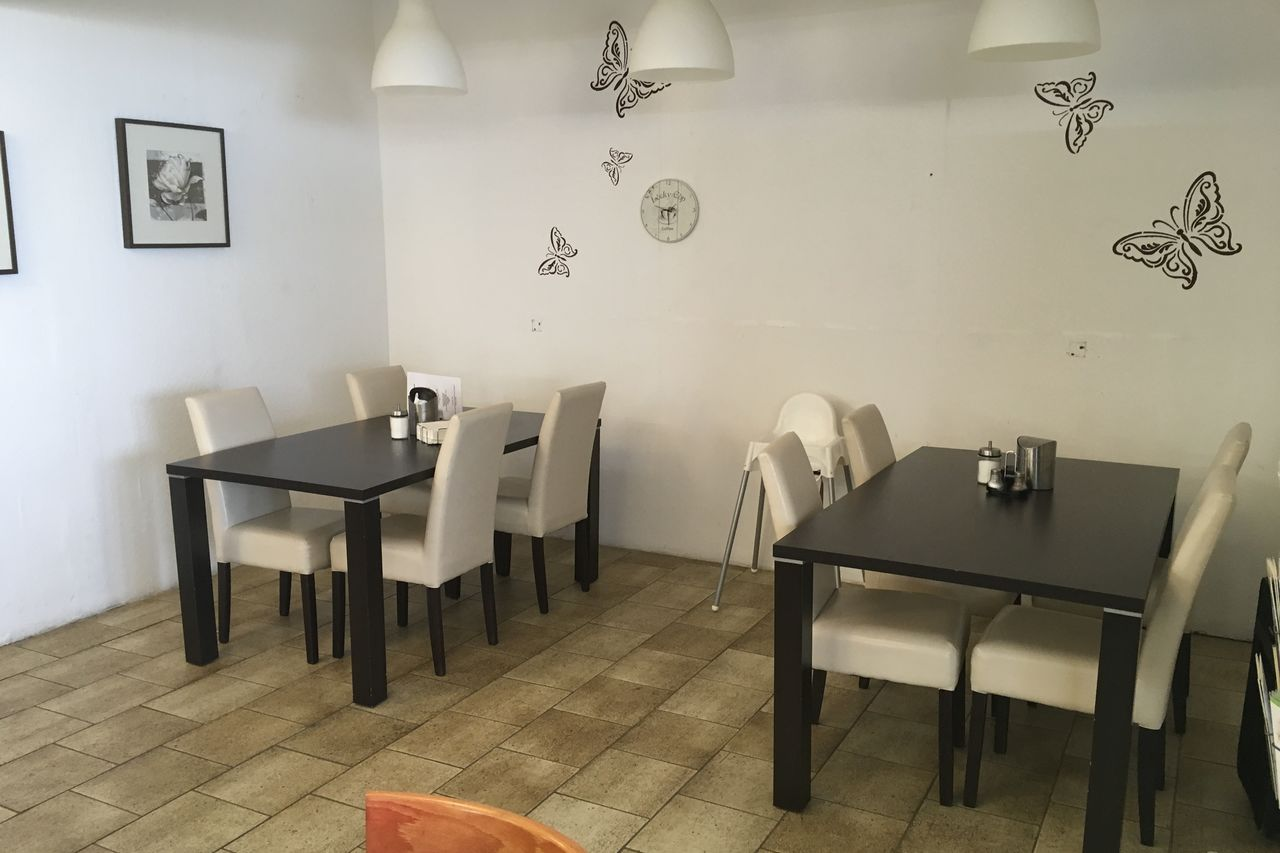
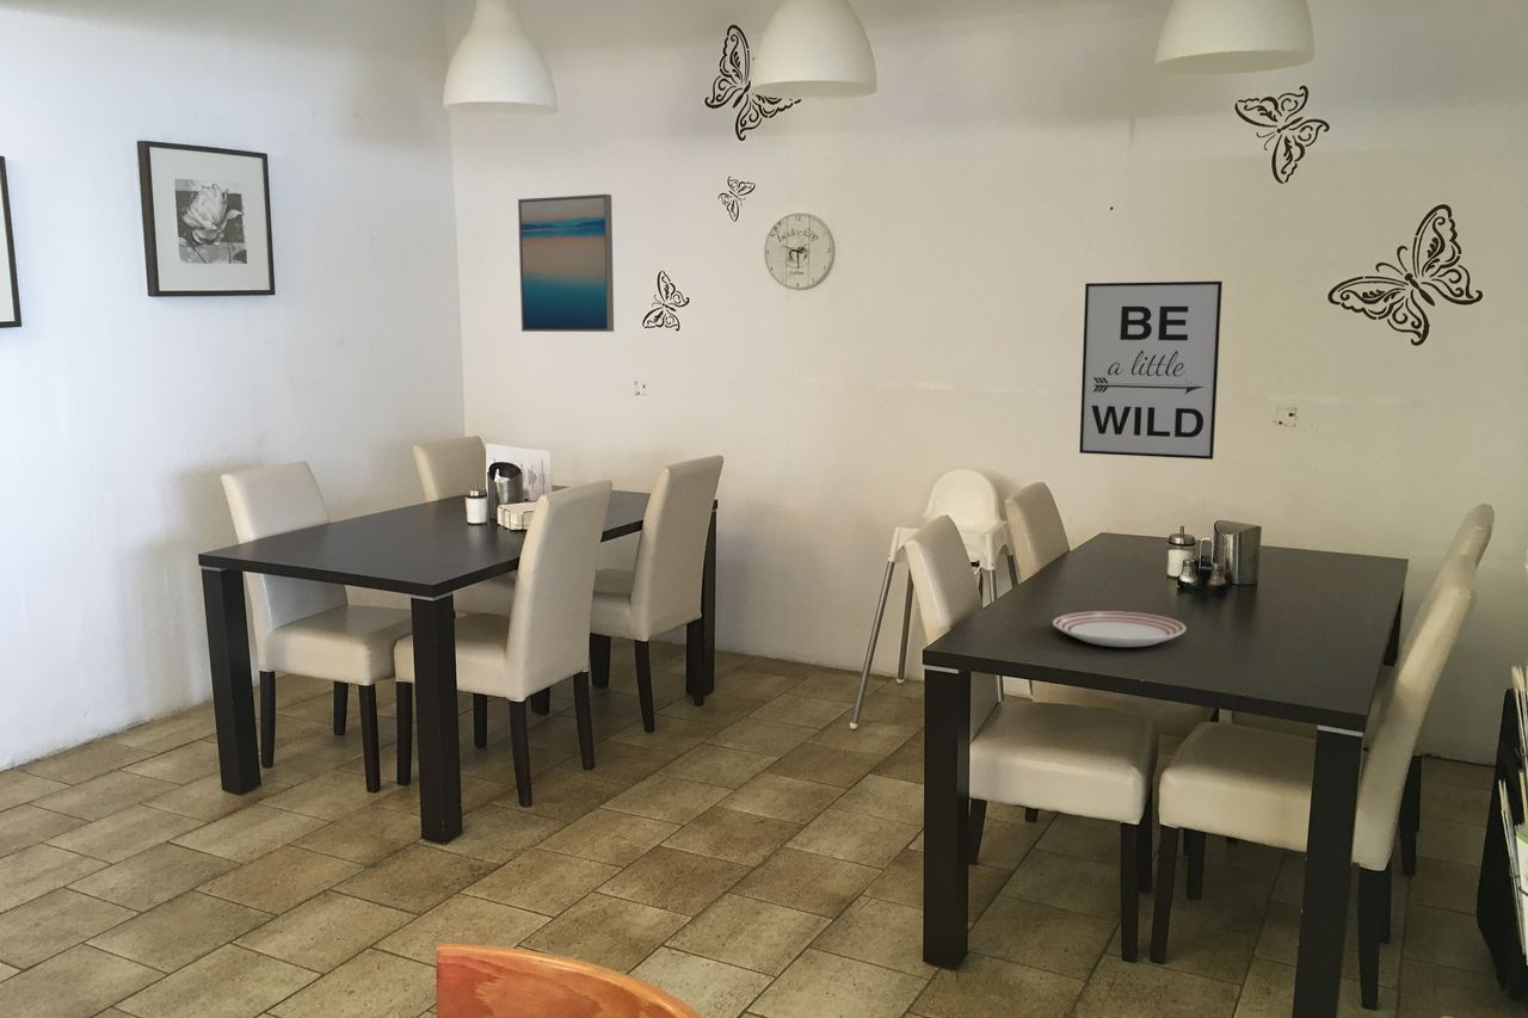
+ wall art [1078,280,1224,461]
+ dinner plate [1052,610,1187,648]
+ wall art [517,193,615,333]
